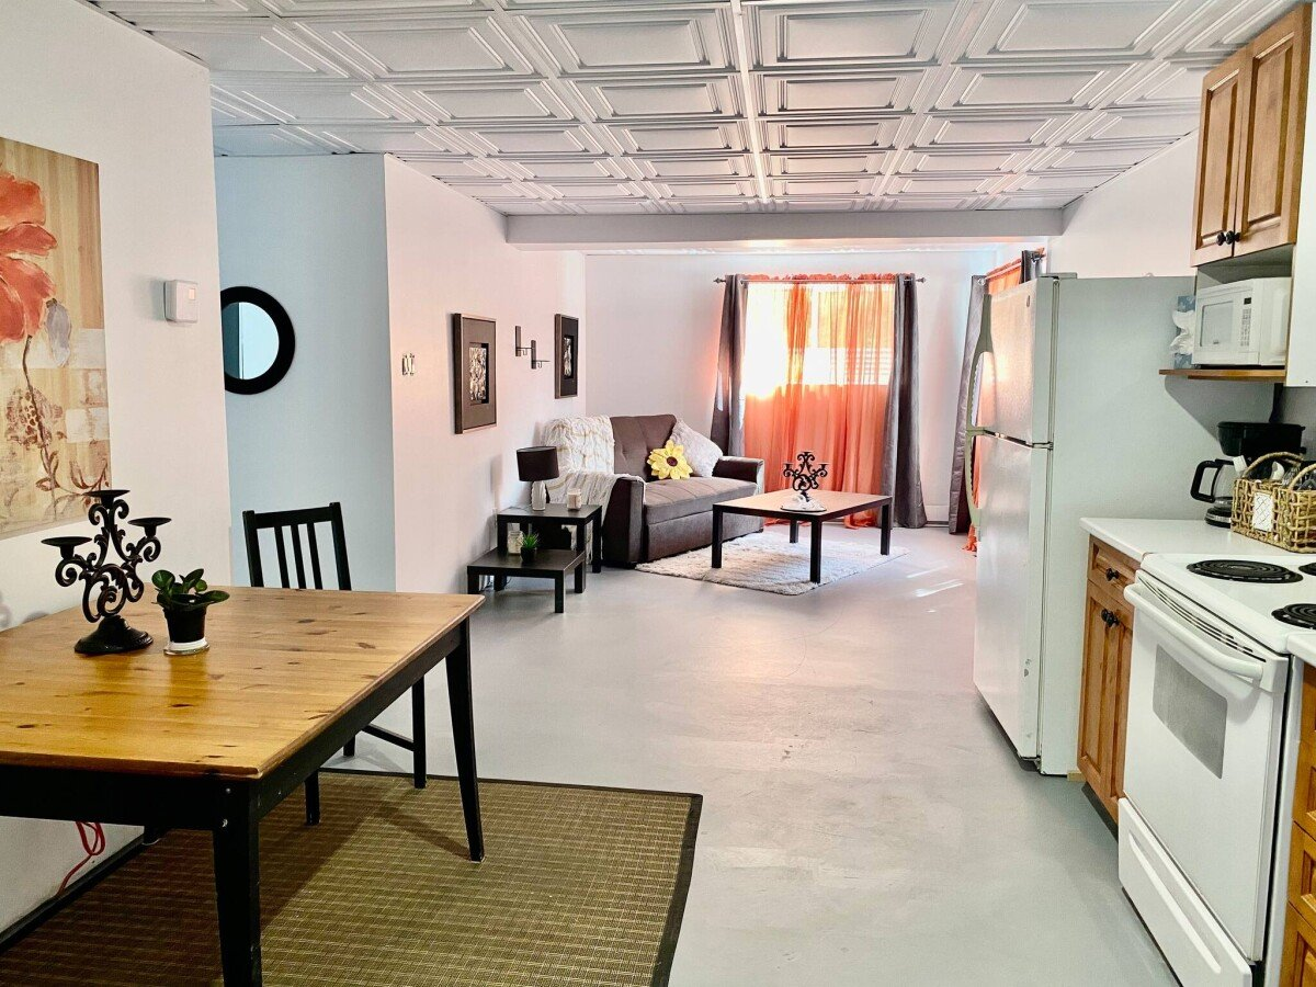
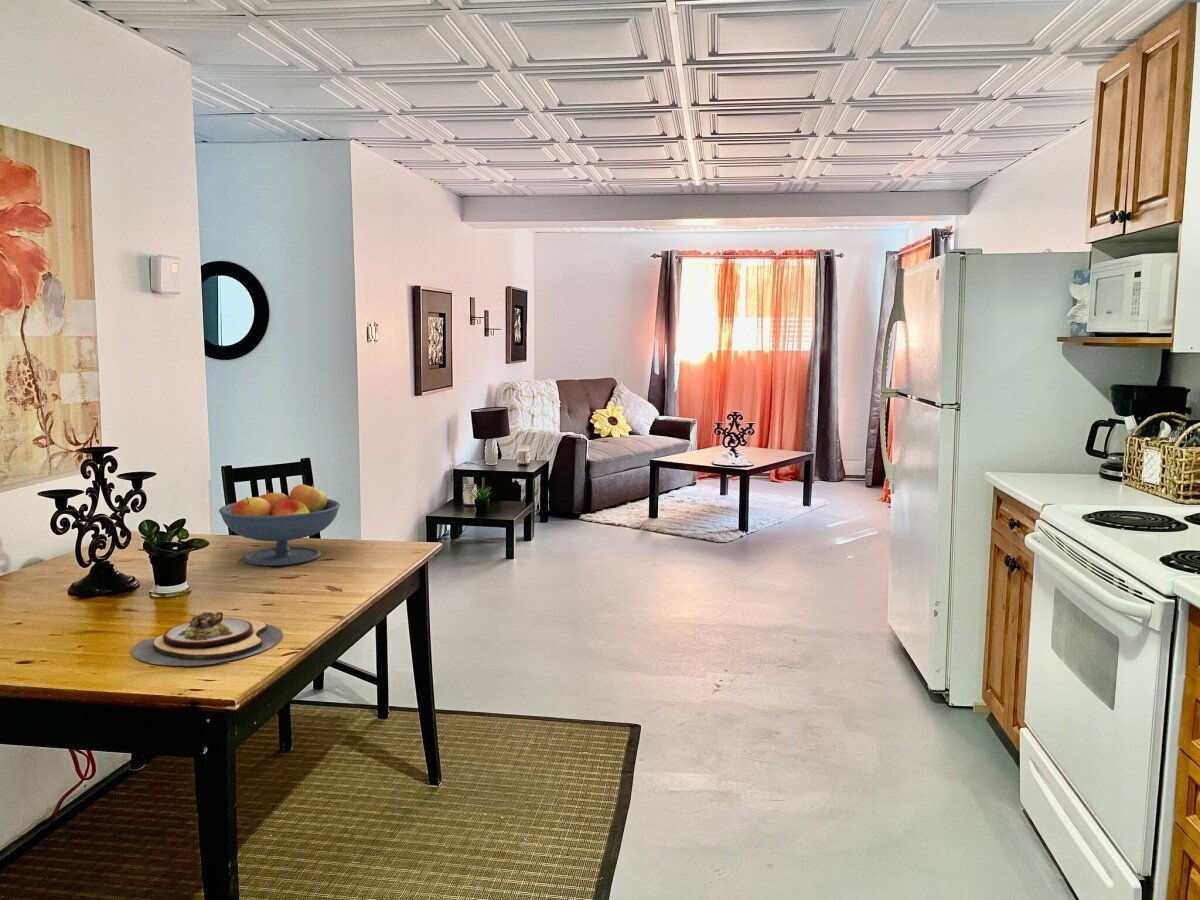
+ fruit bowl [218,482,341,567]
+ plate [131,611,284,667]
